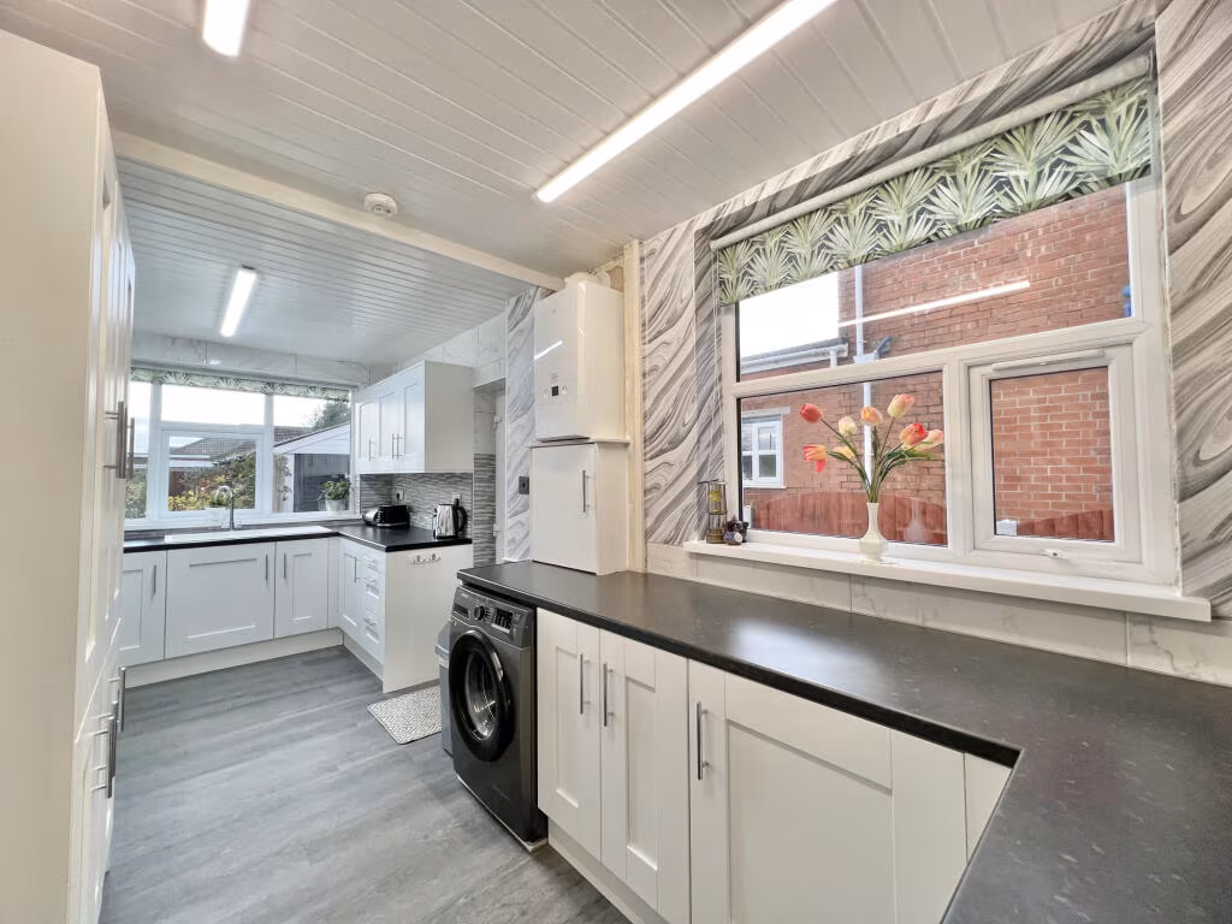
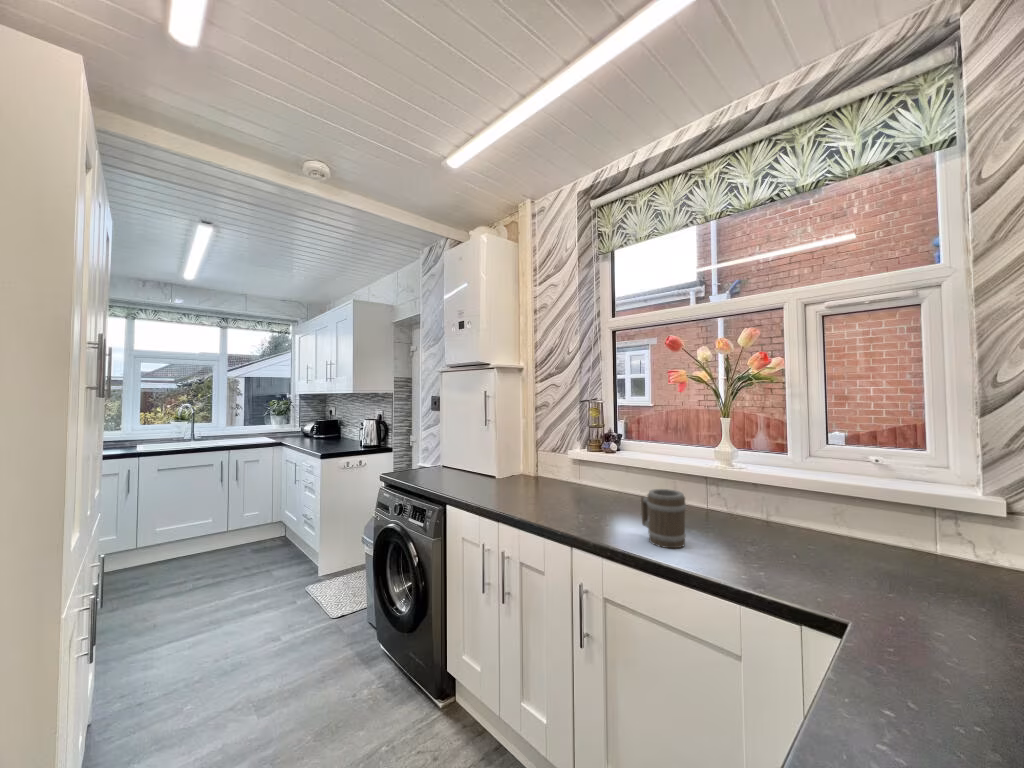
+ barrel [640,488,688,549]
